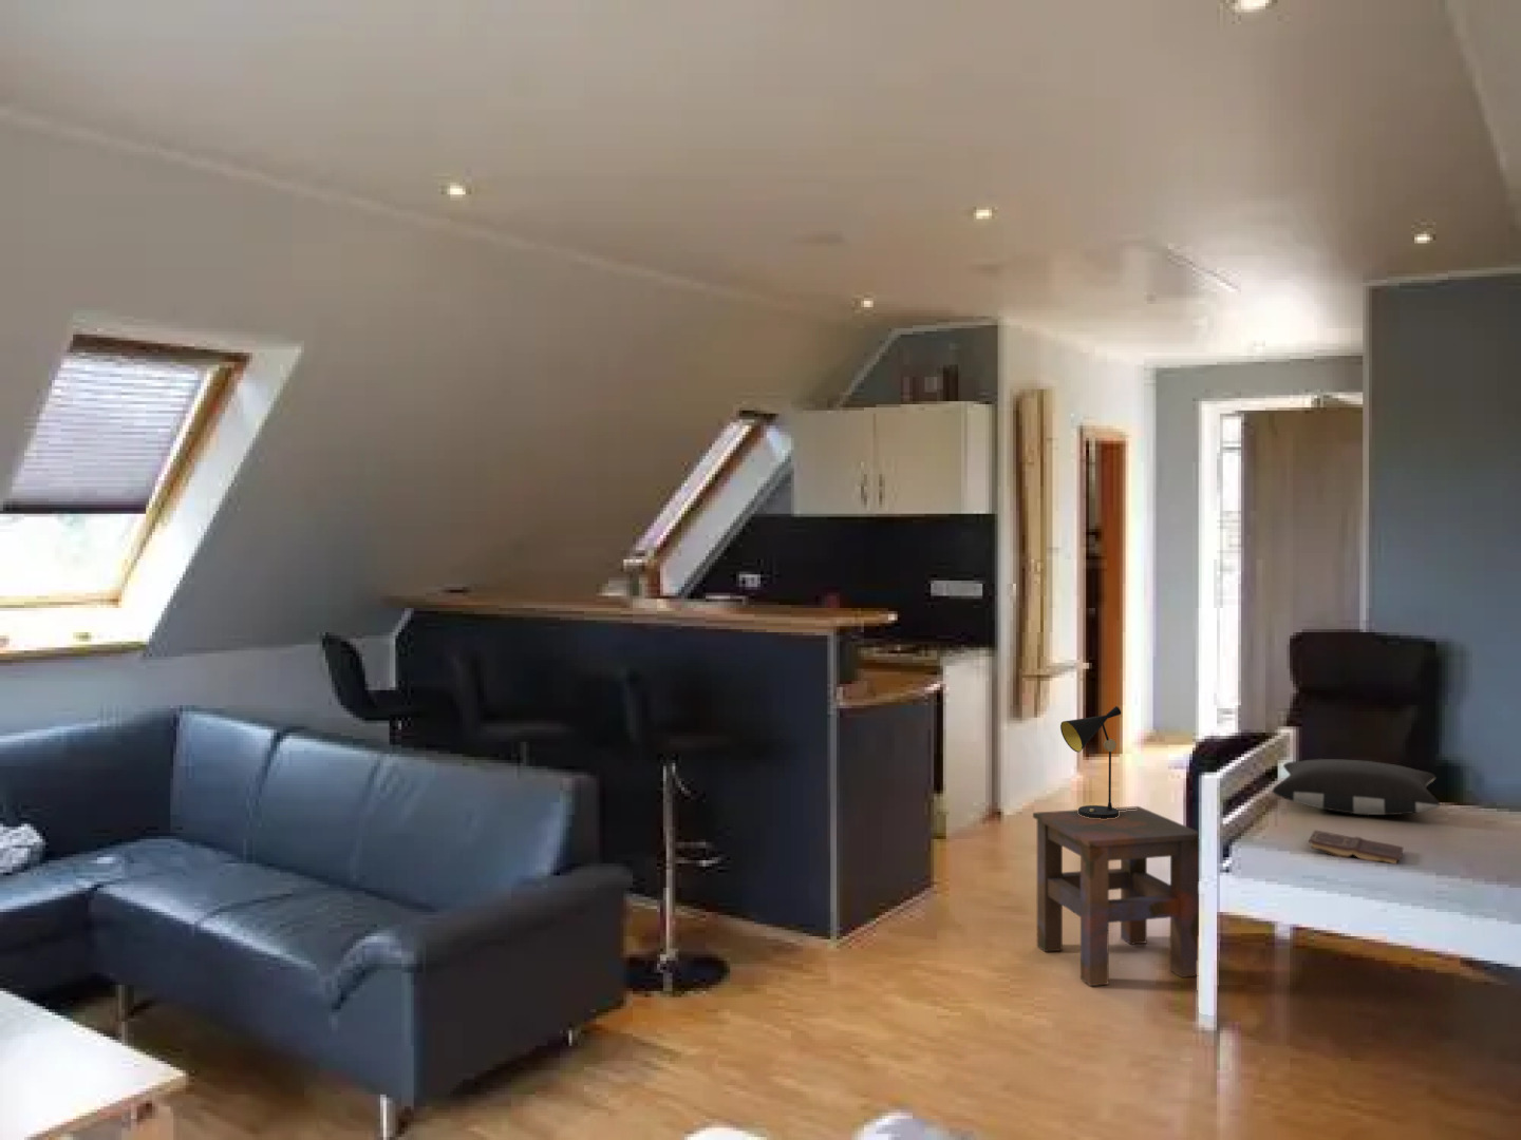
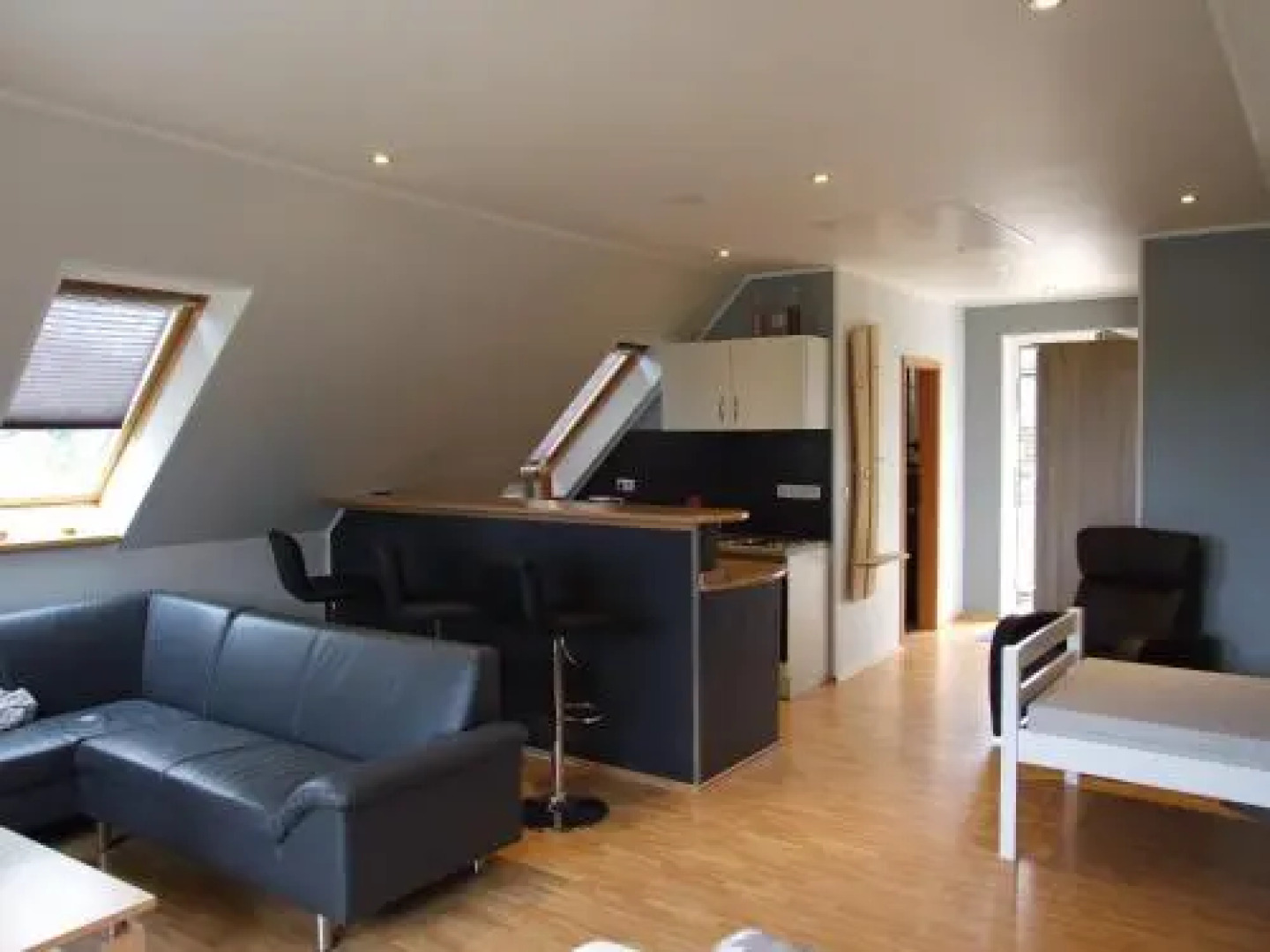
- side table [1032,806,1200,987]
- book [1308,830,1404,865]
- table lamp [1060,705,1137,819]
- pillow [1272,758,1441,815]
